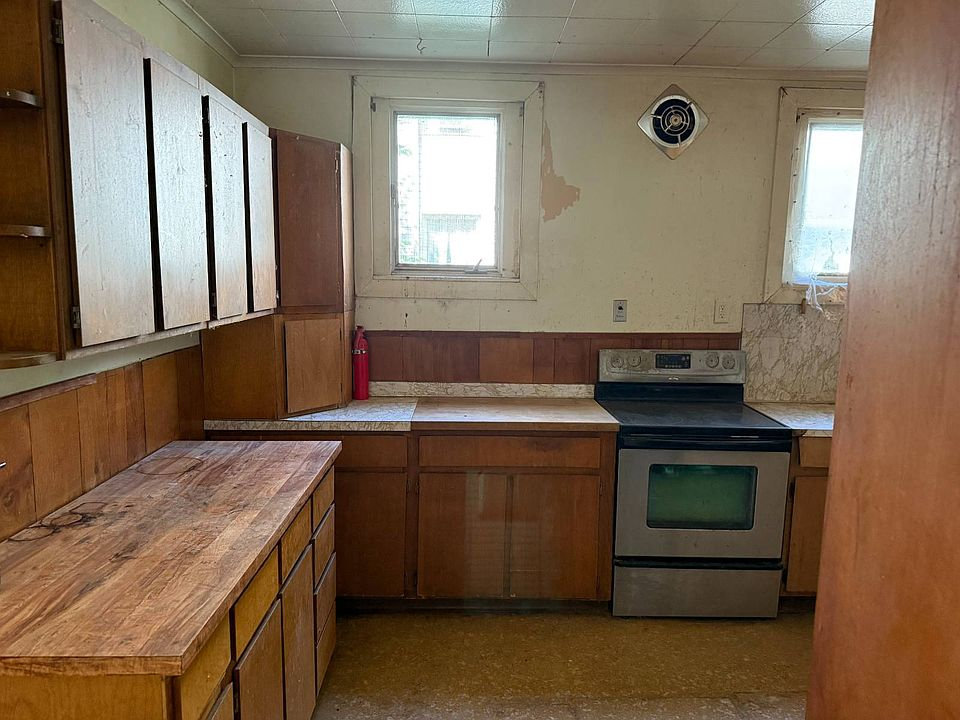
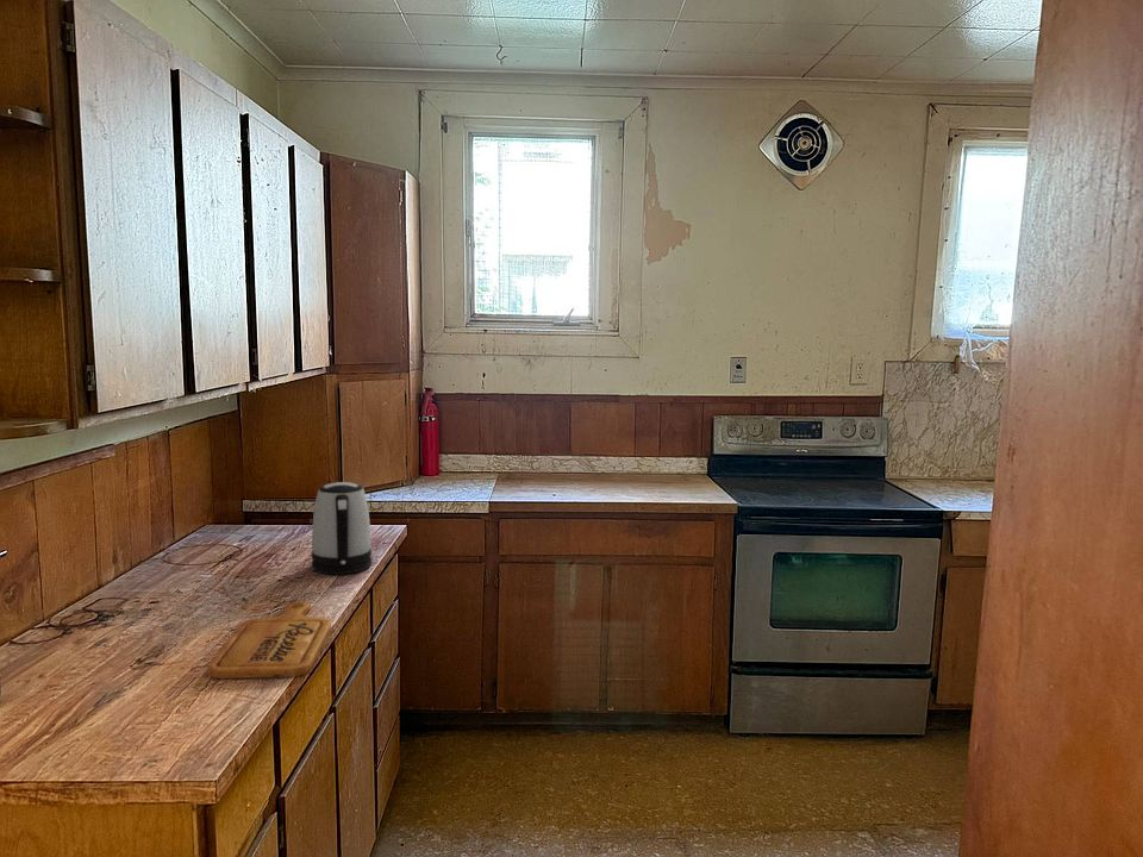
+ kettle [311,481,373,575]
+ cutting board [207,600,332,680]
